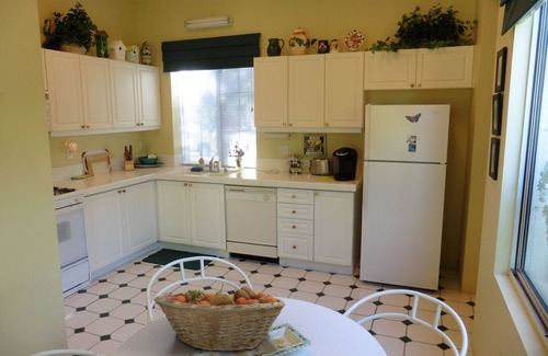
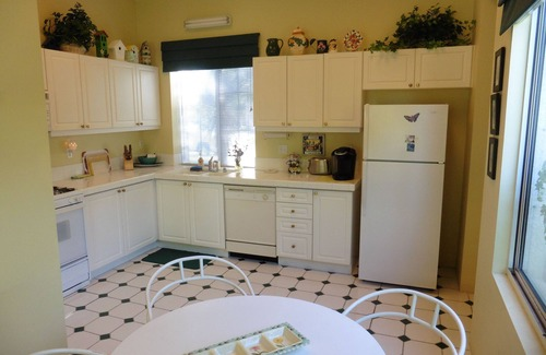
- fruit basket [152,283,286,354]
